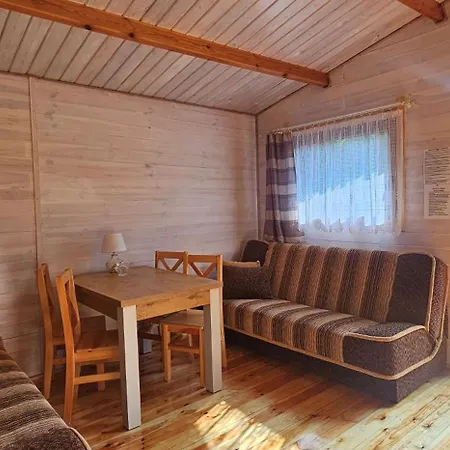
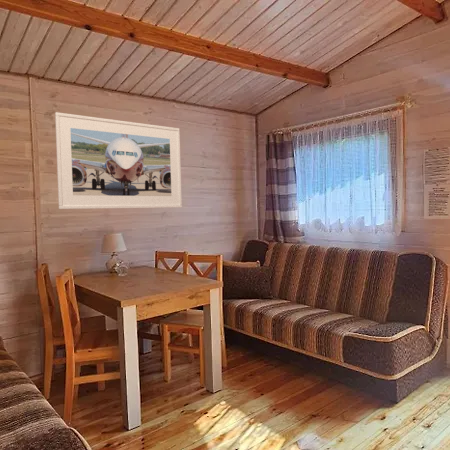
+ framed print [54,111,183,210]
